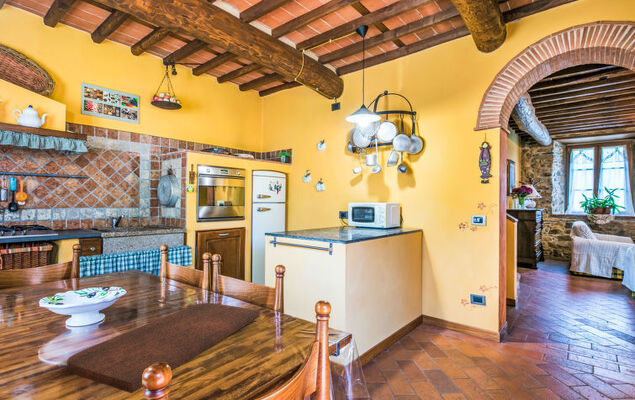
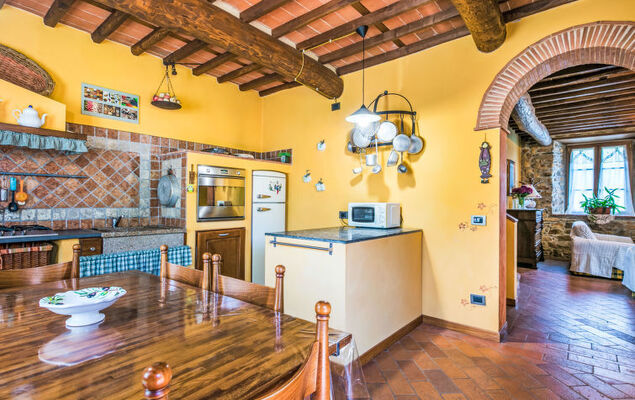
- cutting board [66,302,261,394]
